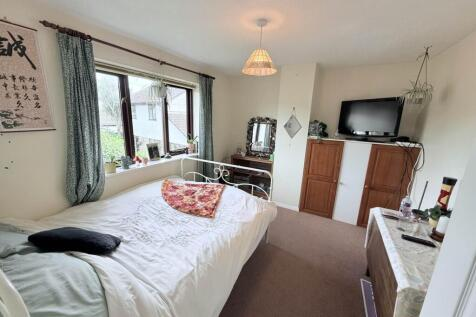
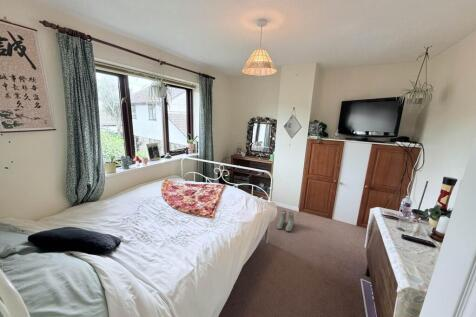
+ boots [276,210,295,232]
